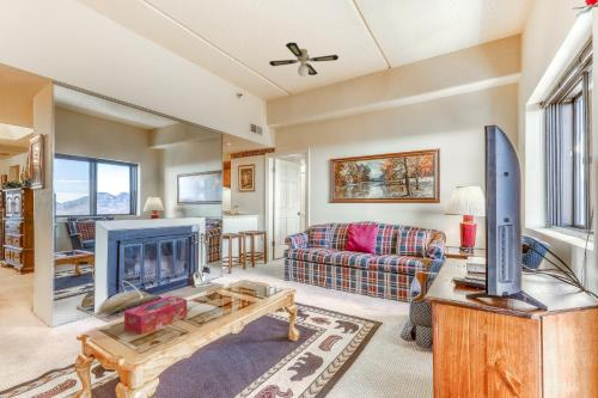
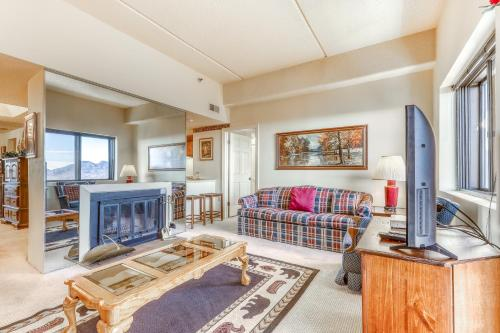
- ceiling fan [268,42,340,78]
- tissue box [123,294,188,336]
